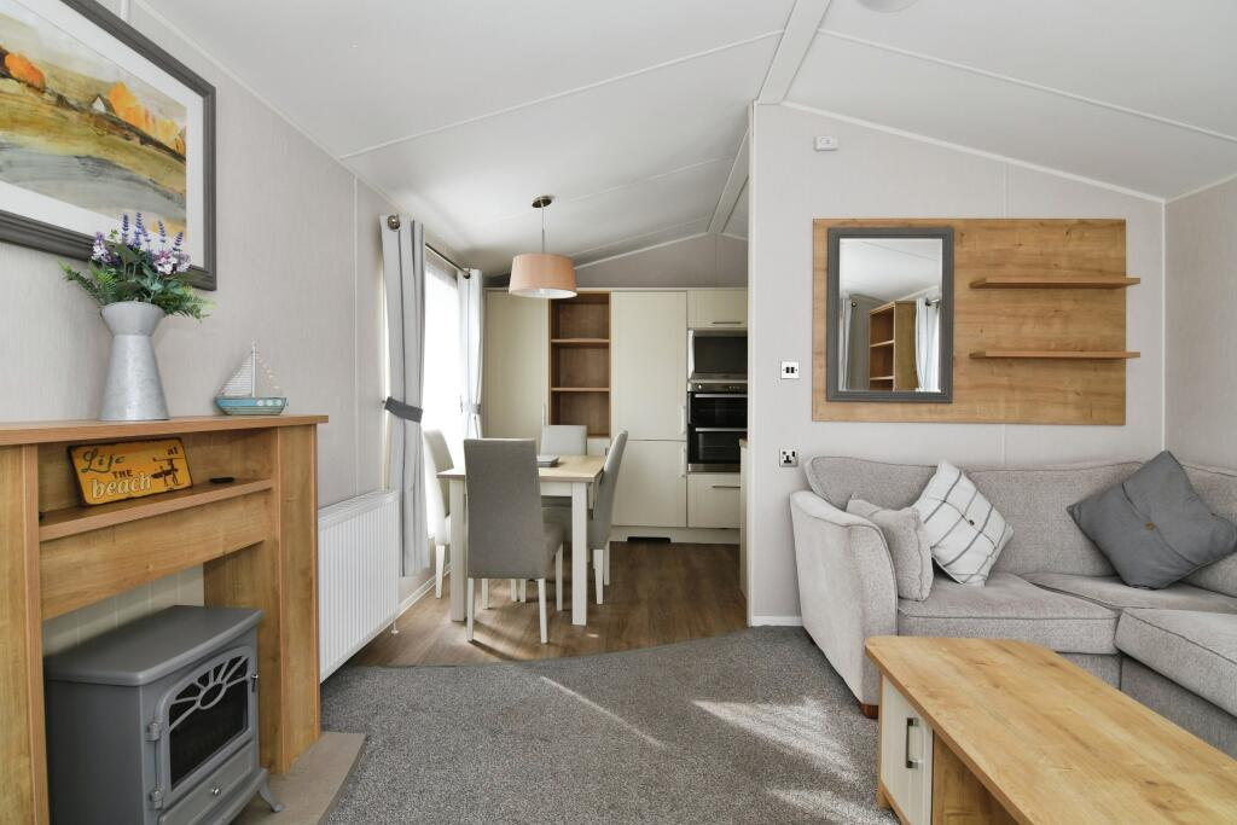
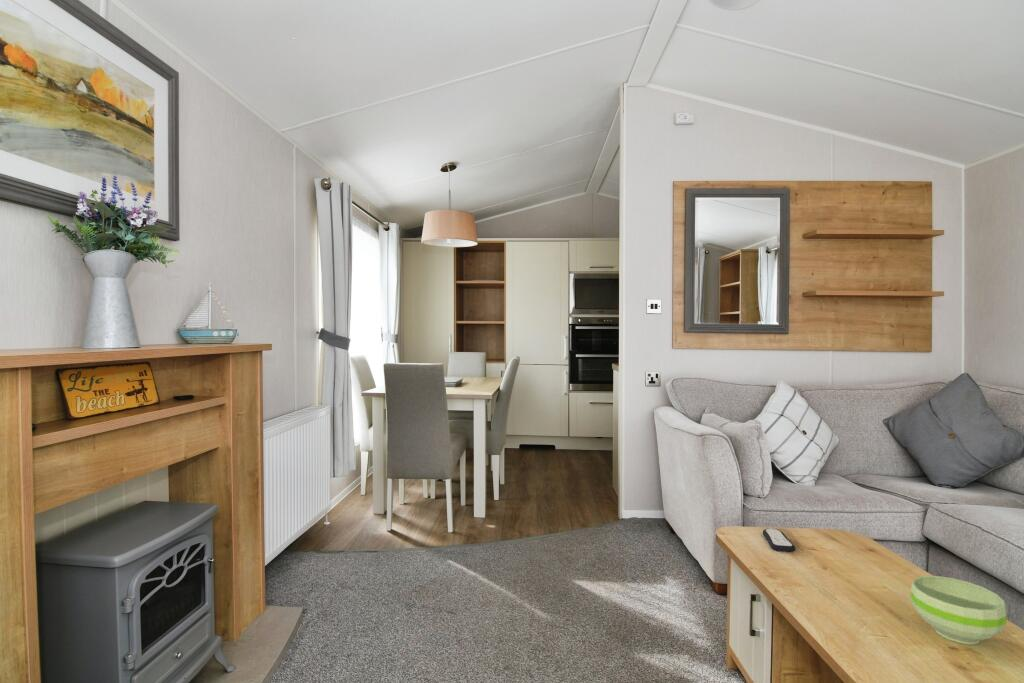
+ remote control [762,528,796,553]
+ bowl [910,575,1007,645]
